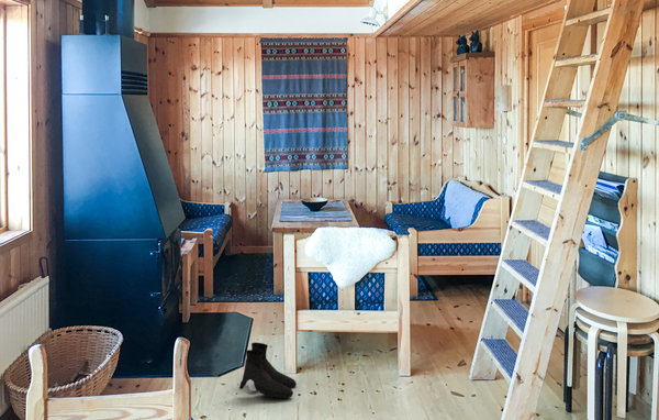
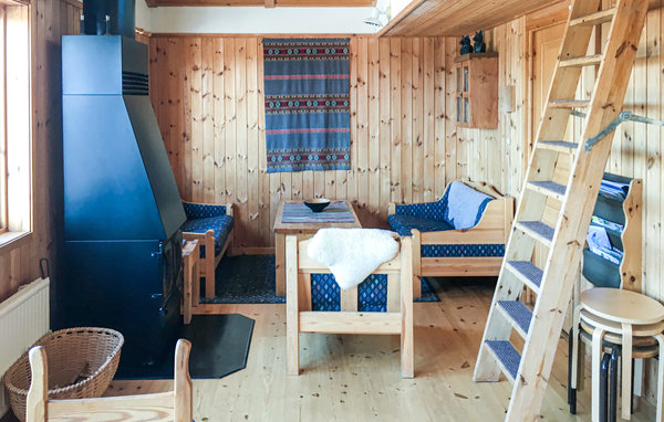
- boots [238,342,298,399]
